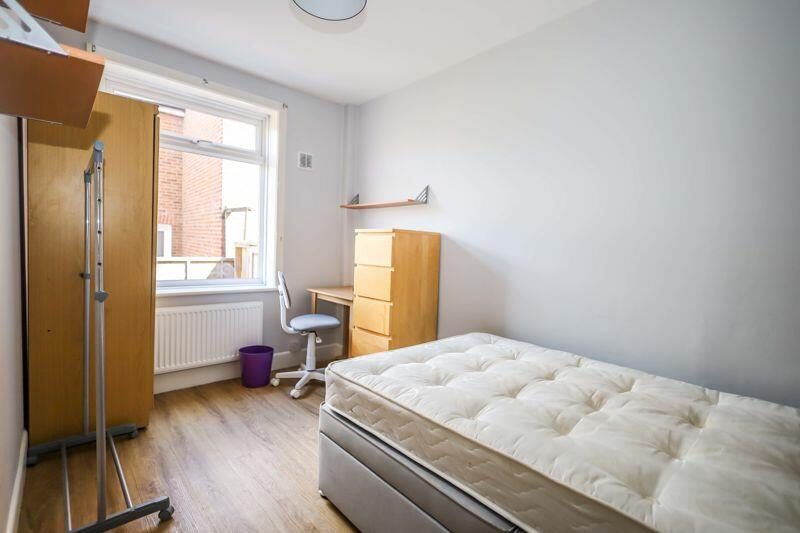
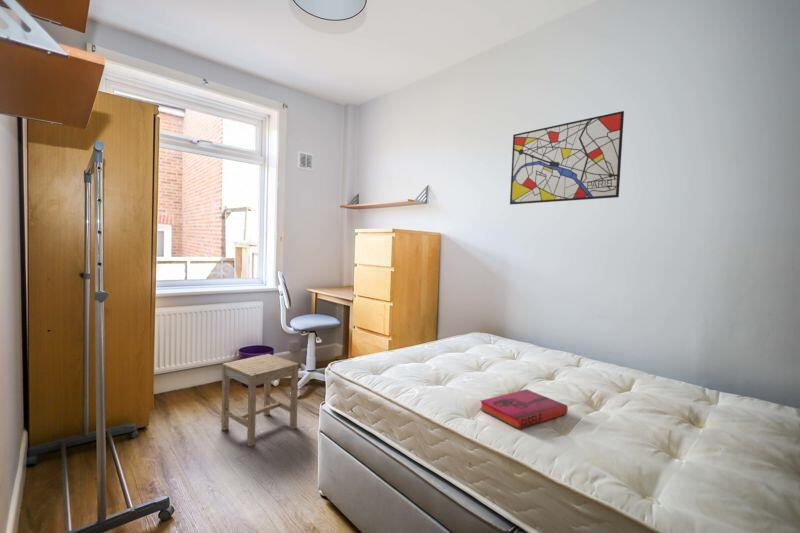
+ hardback book [479,388,569,430]
+ wall art [509,110,625,205]
+ stool [220,353,299,448]
